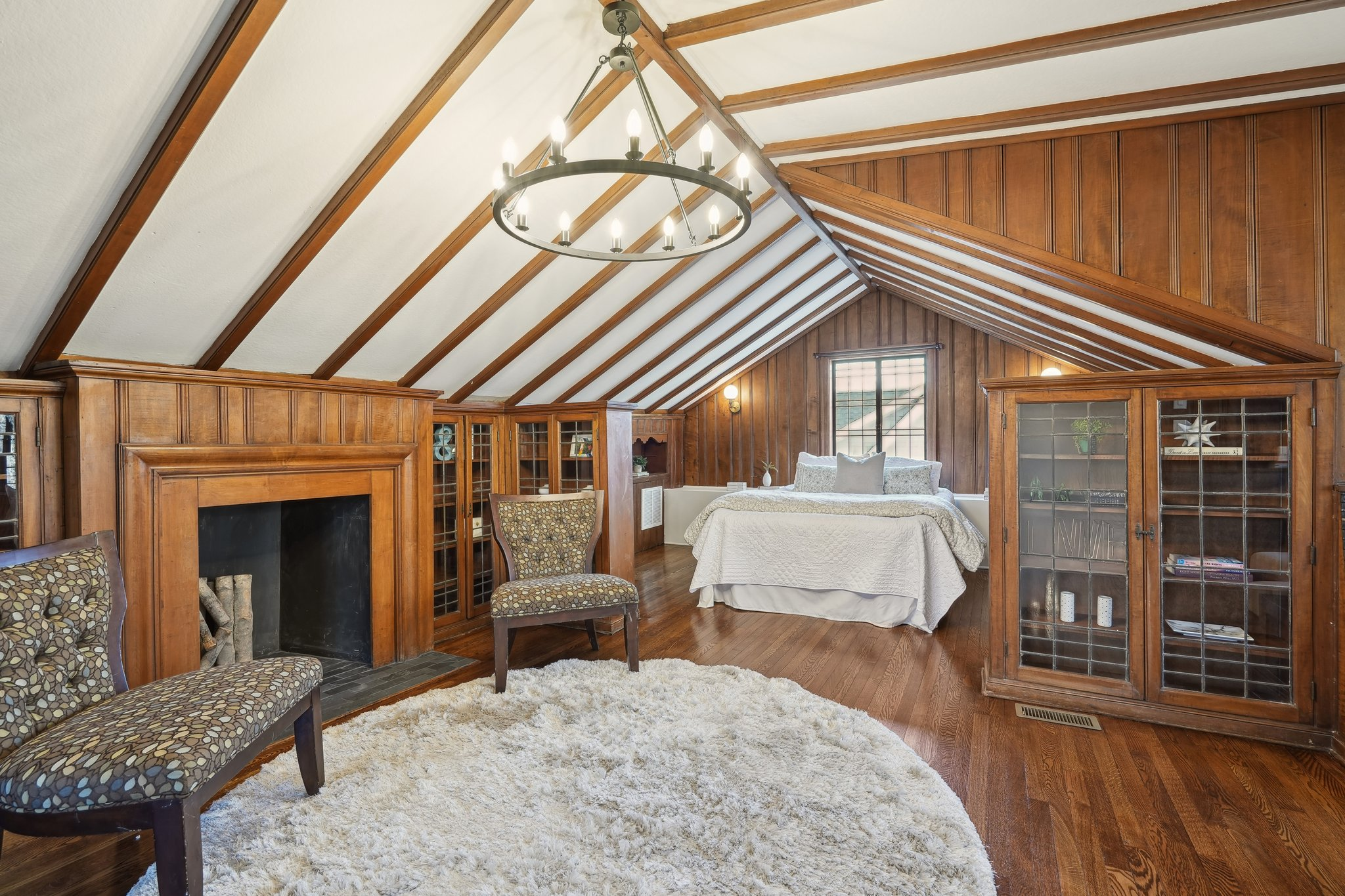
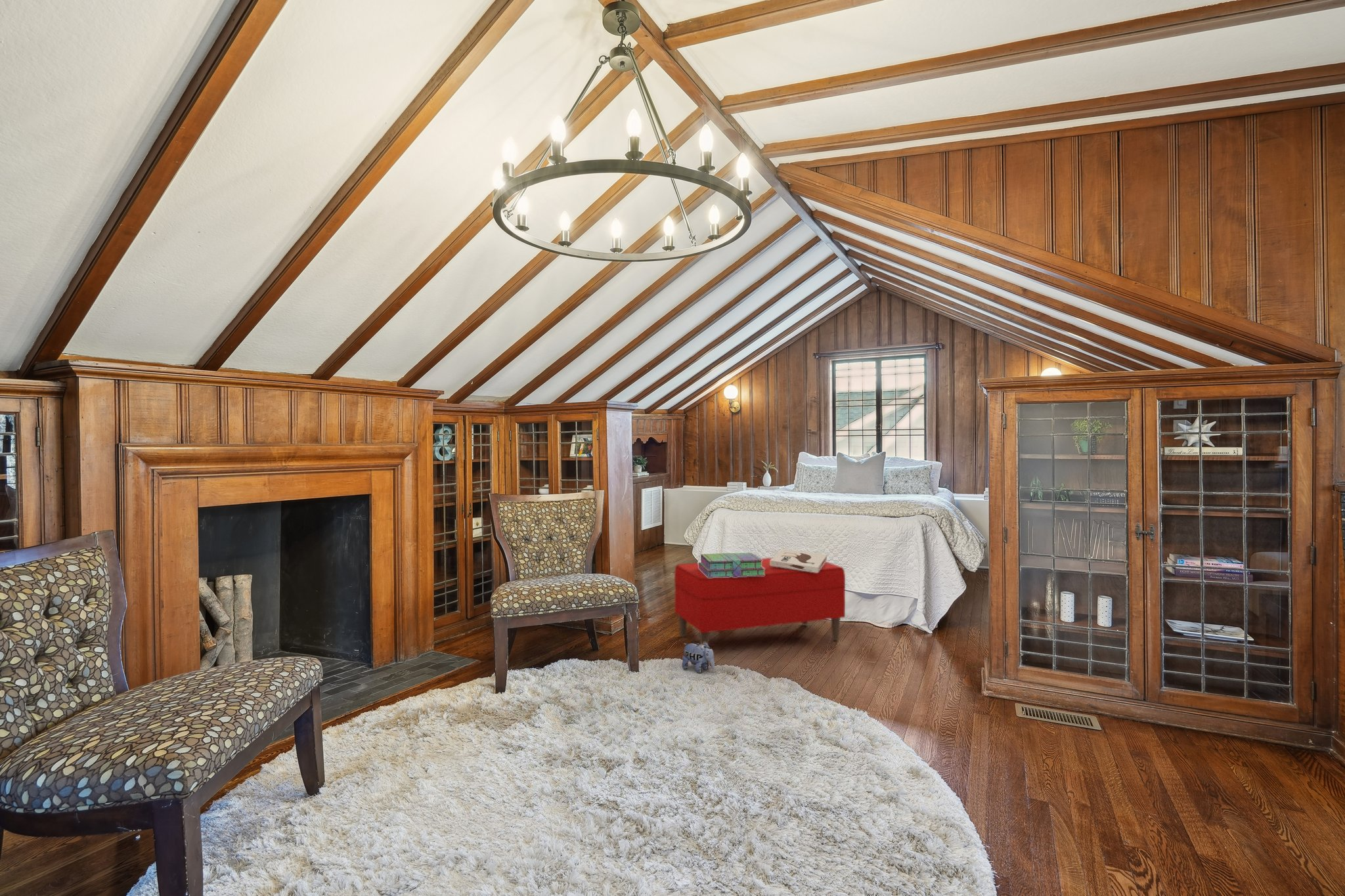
+ bench [674,557,846,645]
+ stack of books [698,552,765,578]
+ plush toy [682,642,715,673]
+ decorative box [770,548,827,572]
